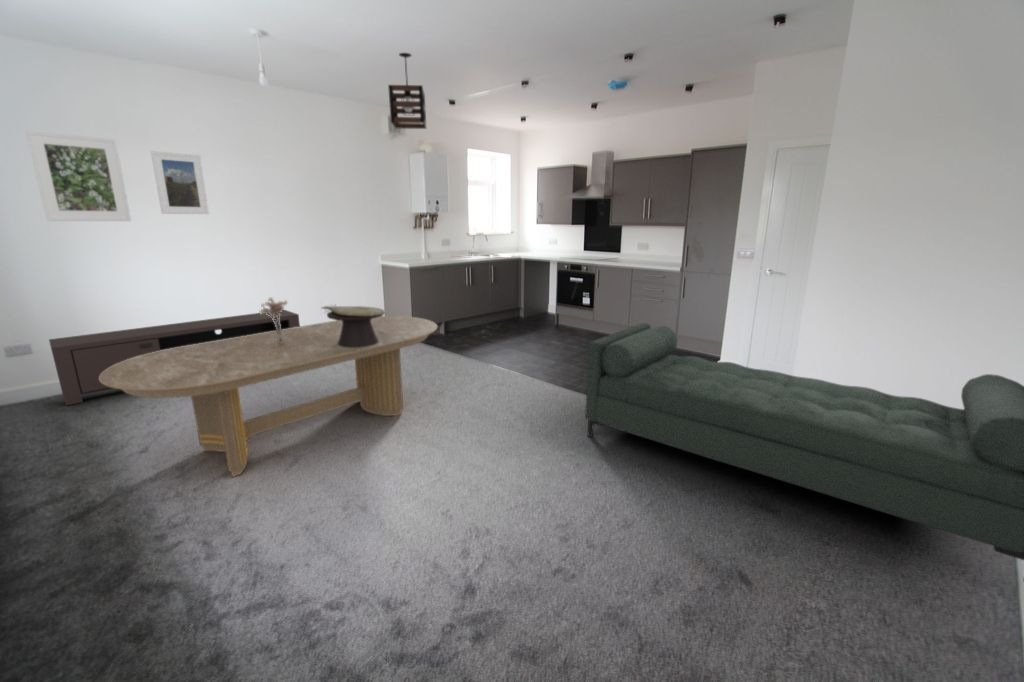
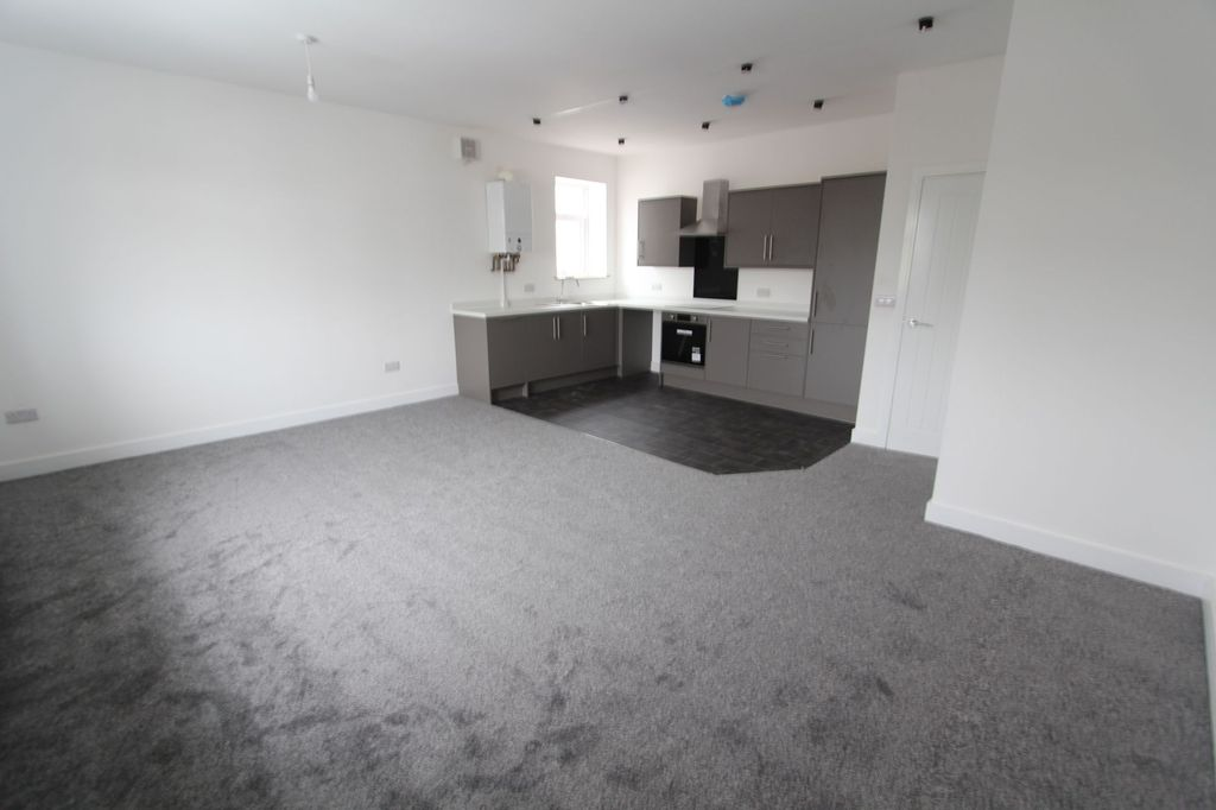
- sofa [584,322,1024,582]
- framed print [150,150,210,215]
- dining table [99,315,438,478]
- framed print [25,130,132,222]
- pendant light [387,52,427,130]
- decorative bowl [320,305,387,348]
- media console [48,309,301,407]
- bouquet [259,296,288,344]
